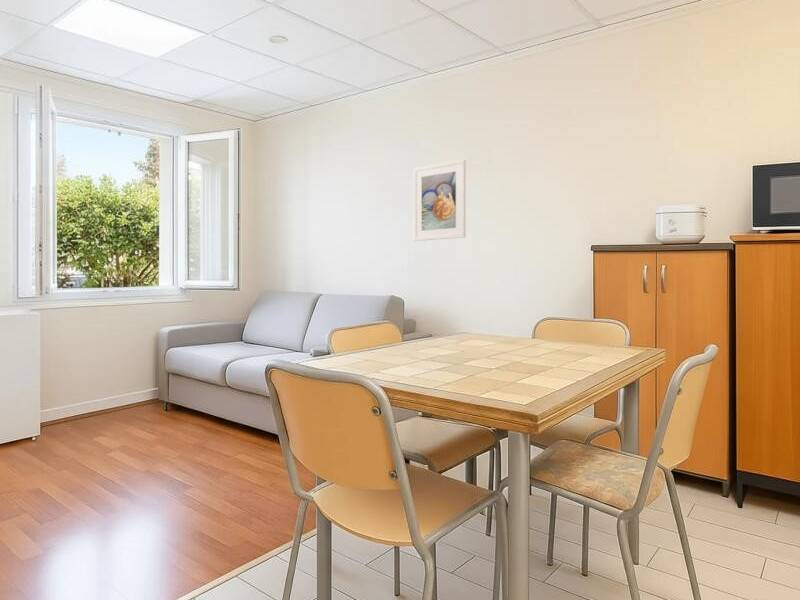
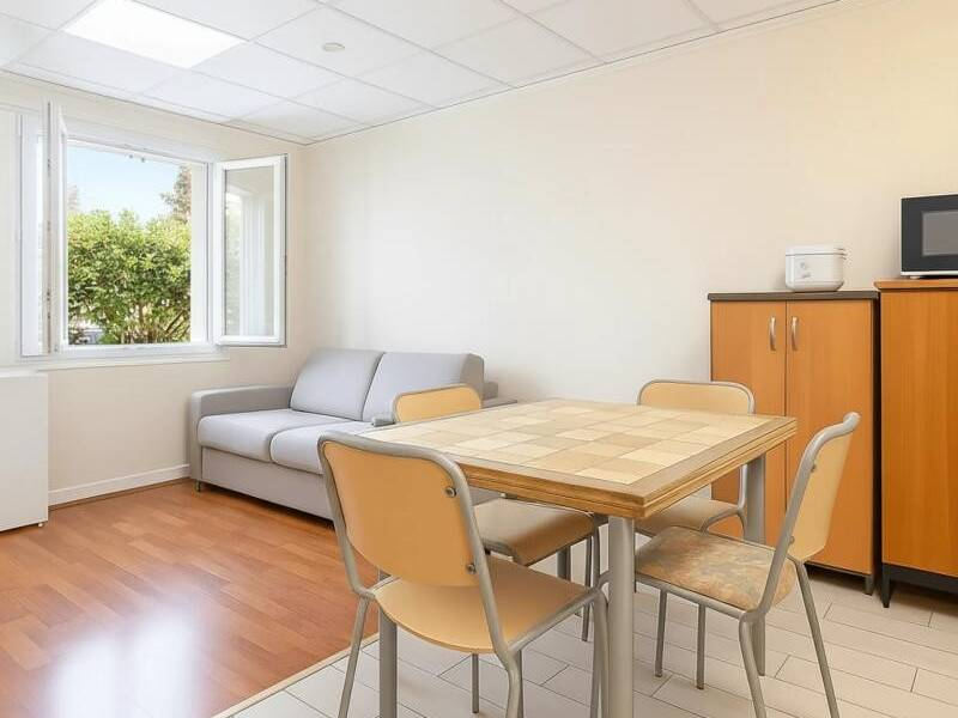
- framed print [412,159,467,242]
